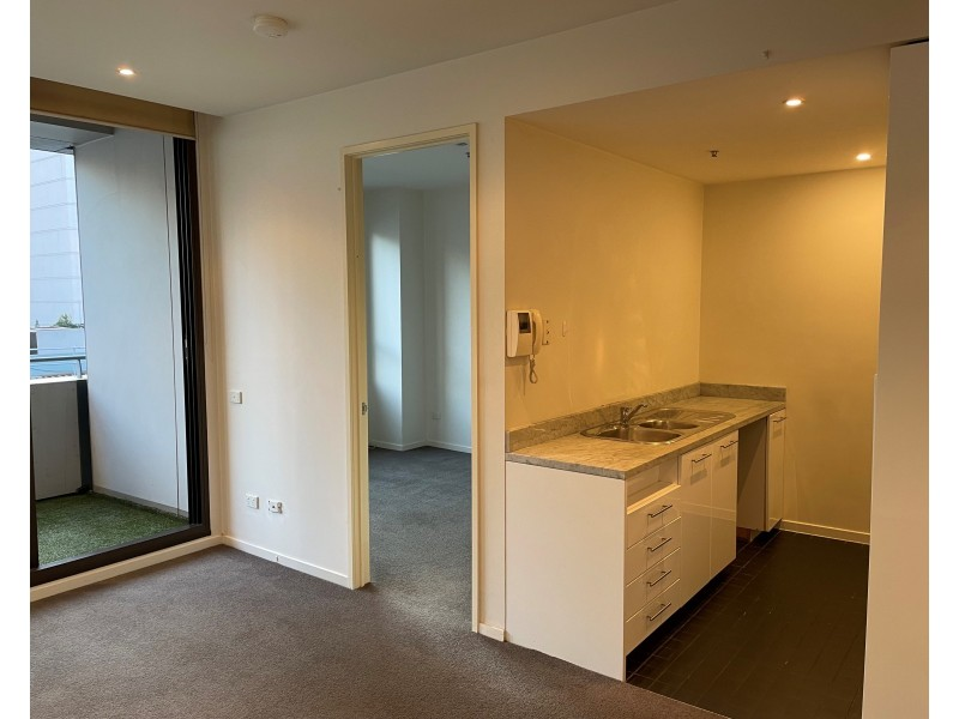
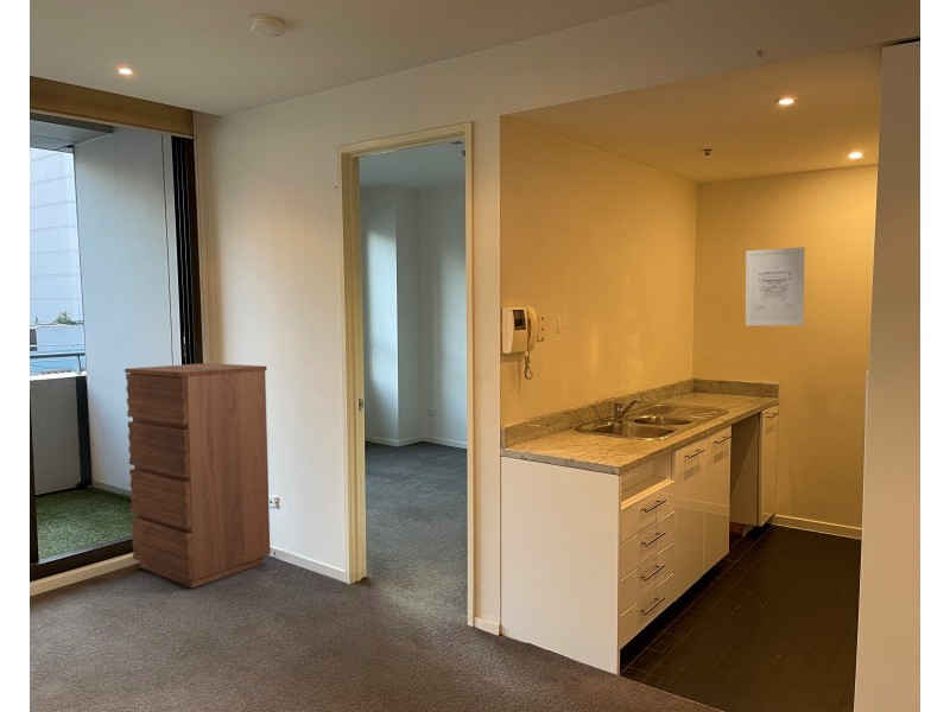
+ dresser [124,362,272,589]
+ wall art [745,246,806,326]
